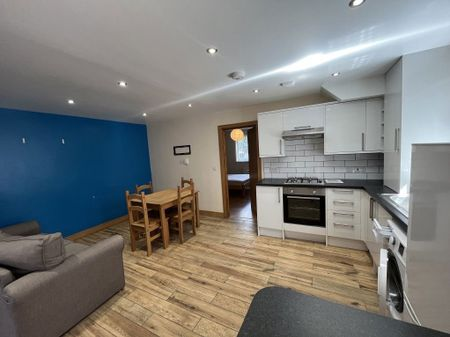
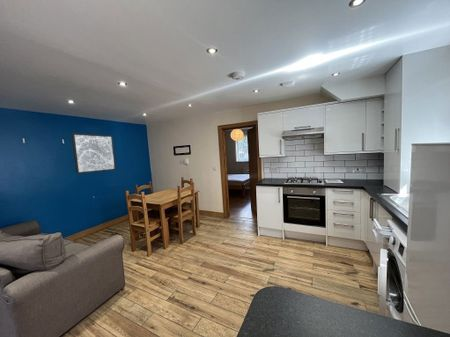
+ wall art [71,132,117,175]
